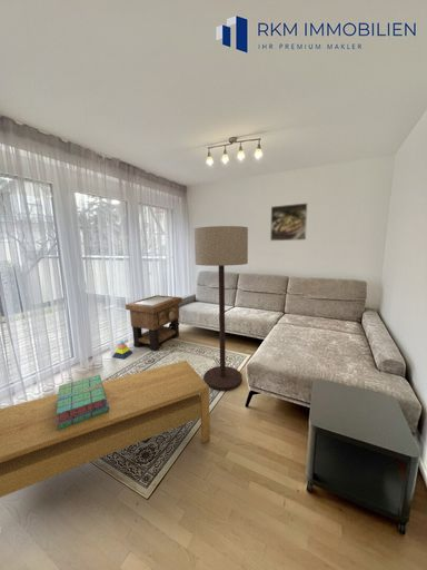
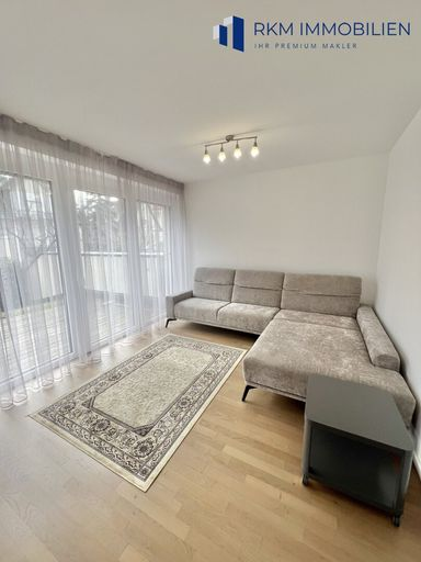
- side table [125,294,183,352]
- stack of books [57,374,109,431]
- coffee table [0,360,211,499]
- stacking toy [111,338,133,360]
- floor lamp [193,225,249,392]
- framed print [269,202,308,242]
